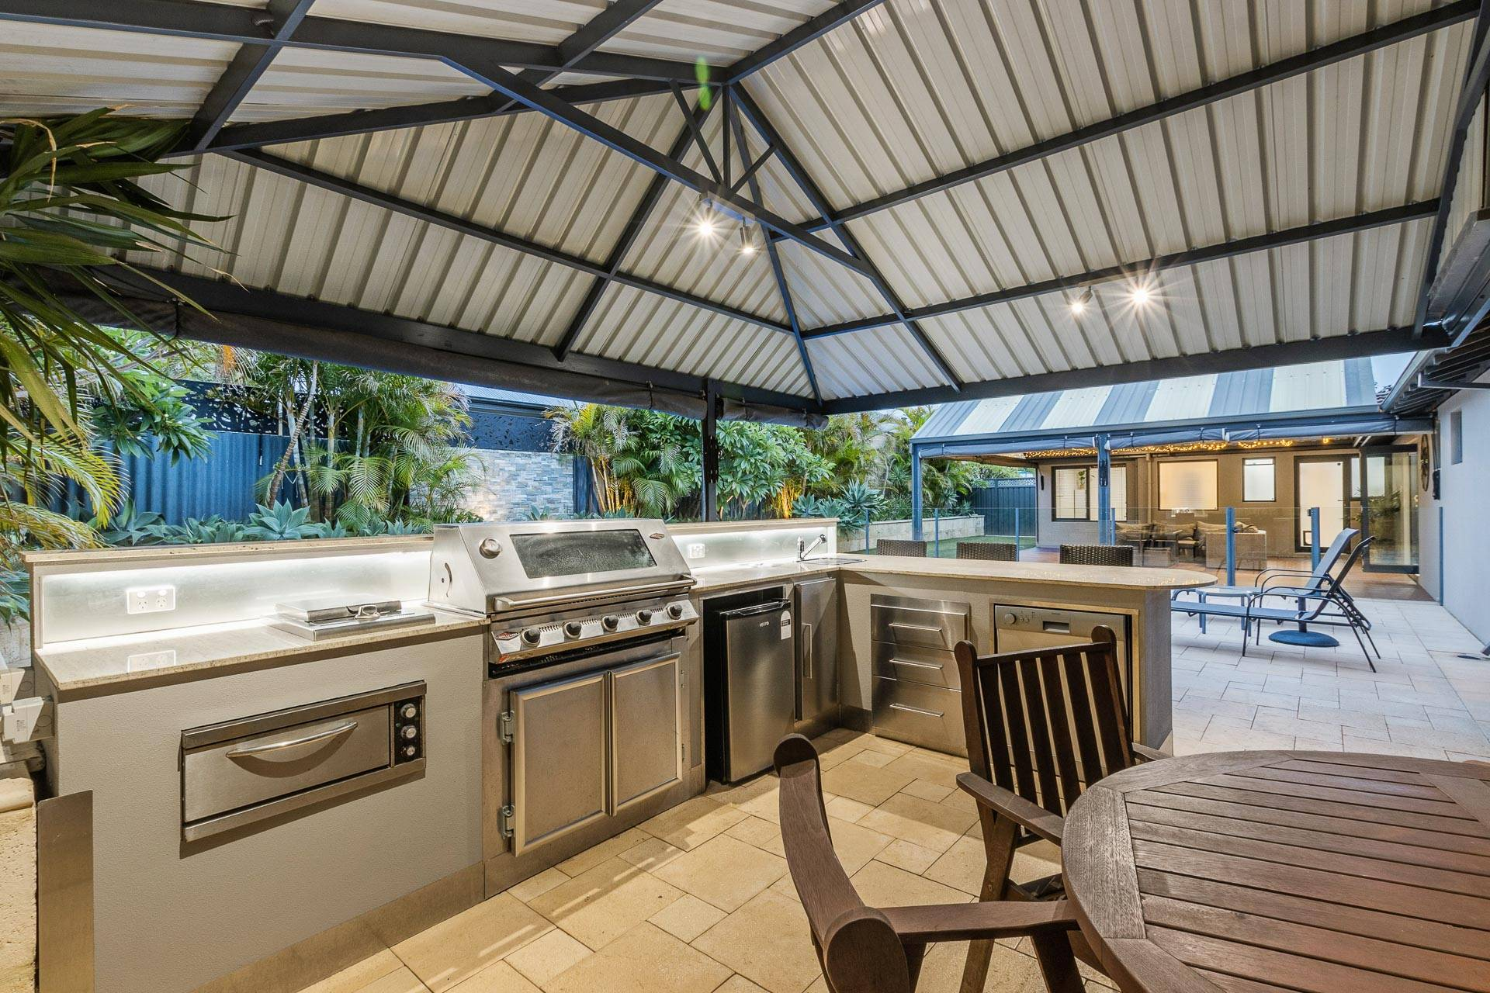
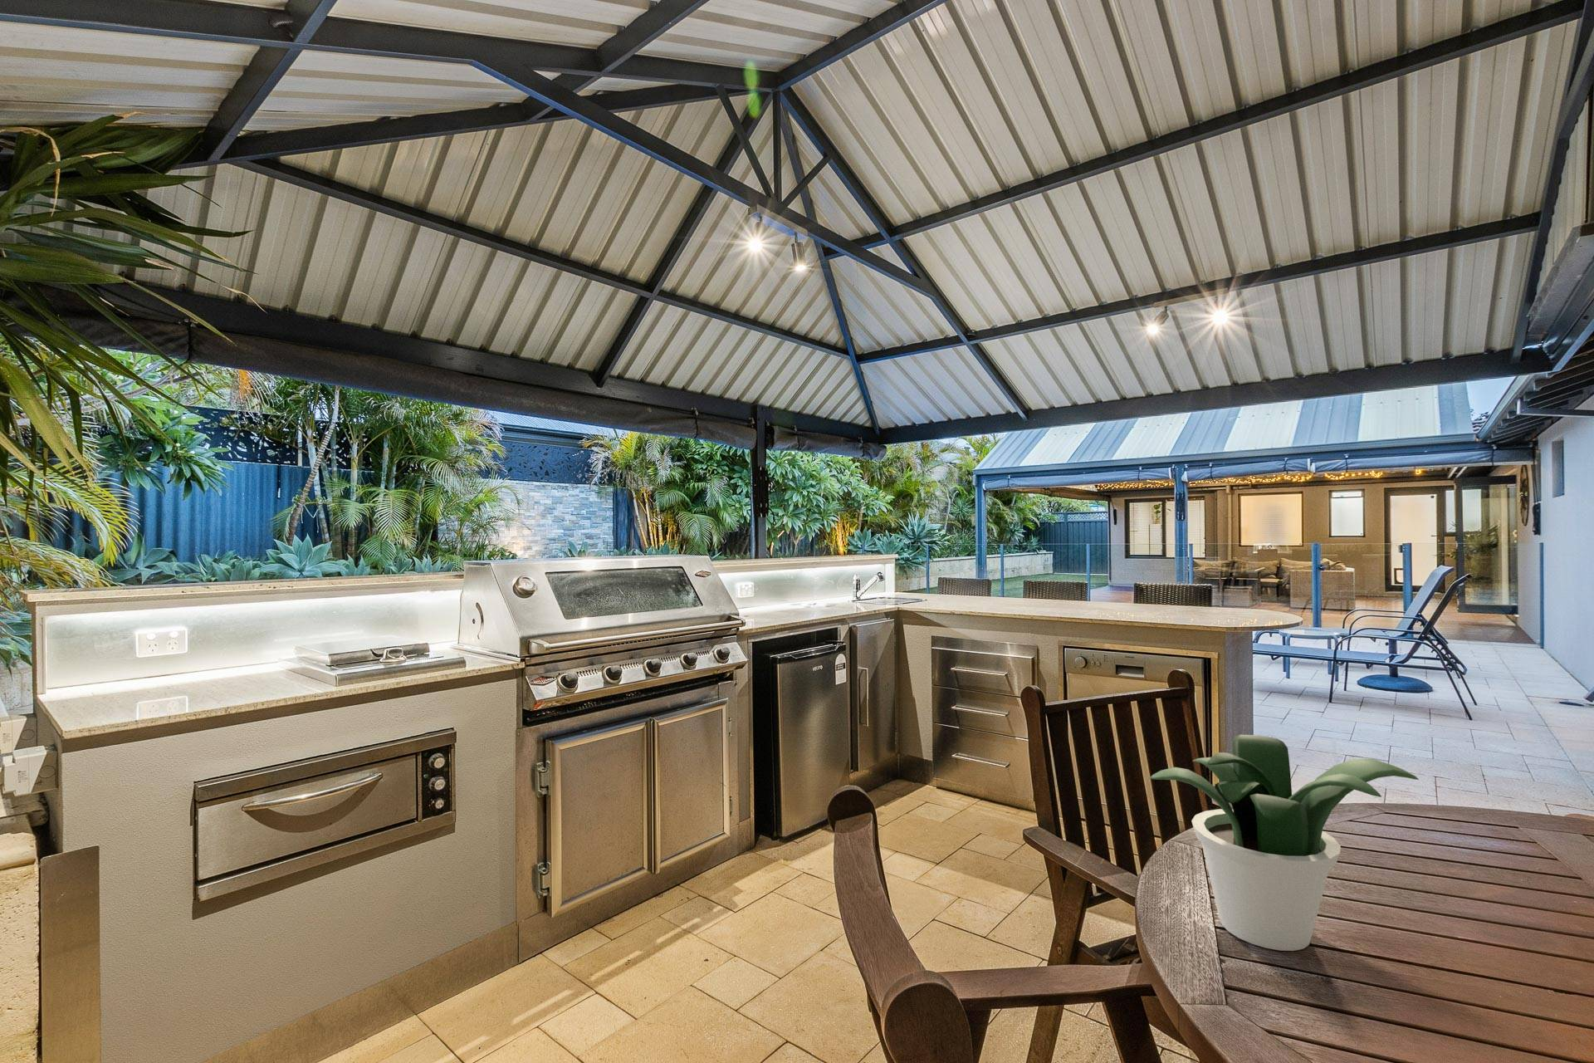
+ potted plant [1148,733,1420,951]
